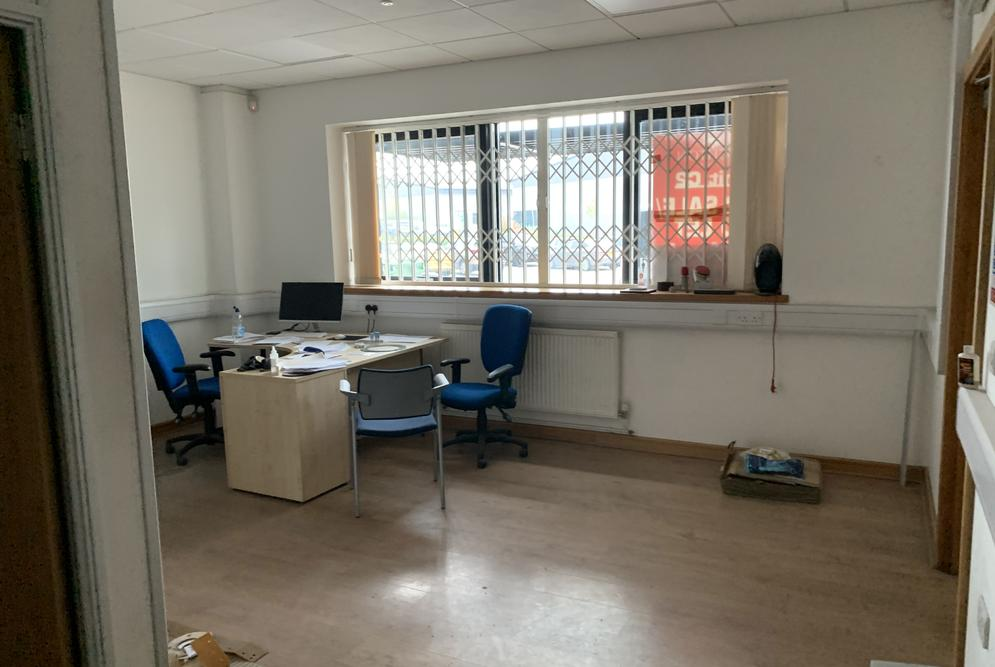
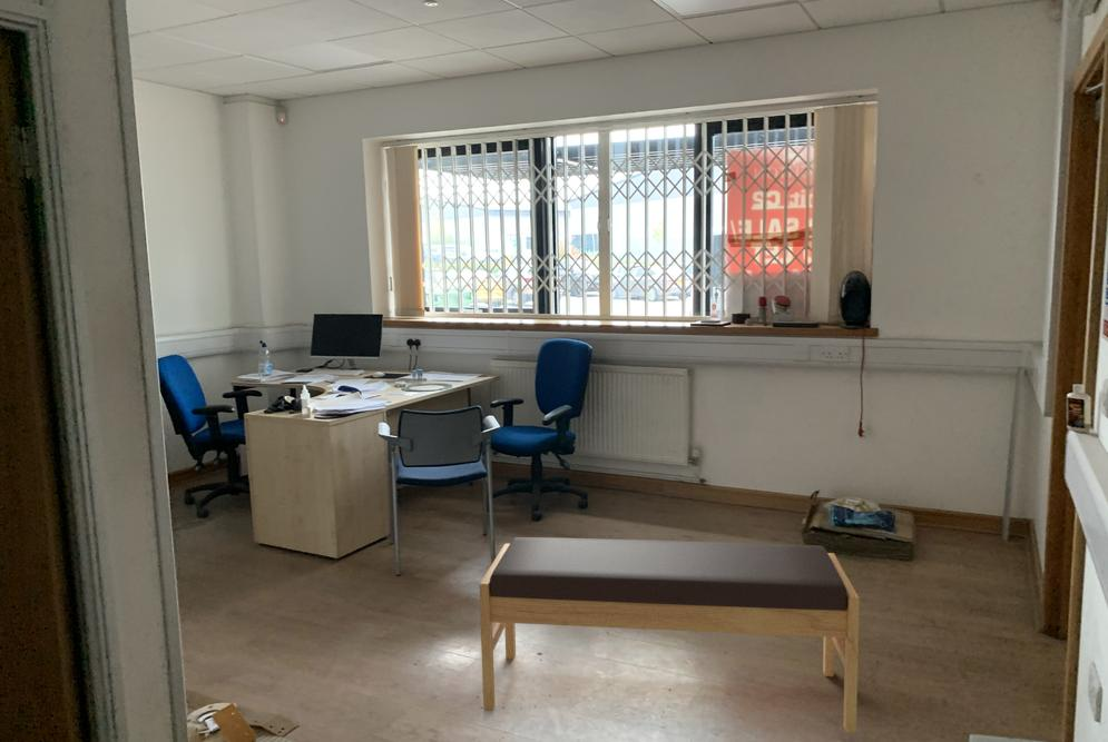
+ bench [478,536,861,734]
